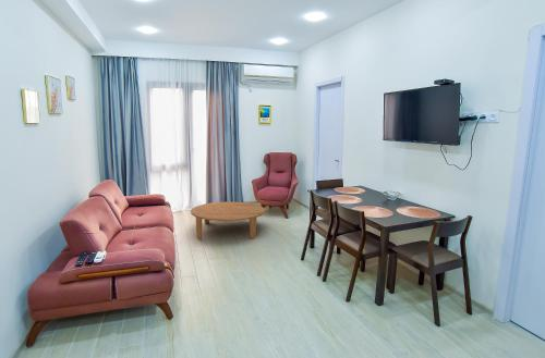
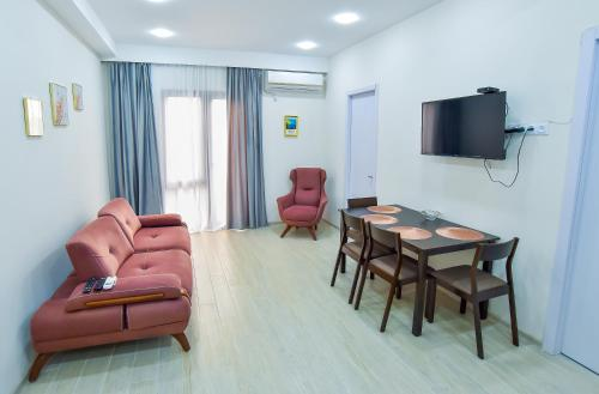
- coffee table [190,200,266,240]
